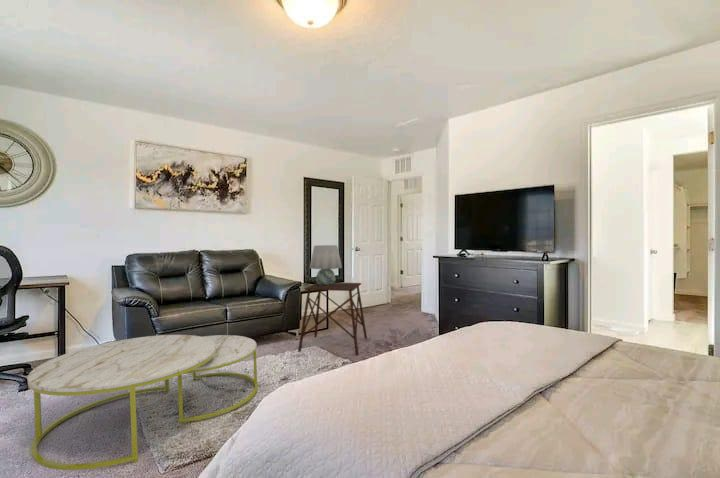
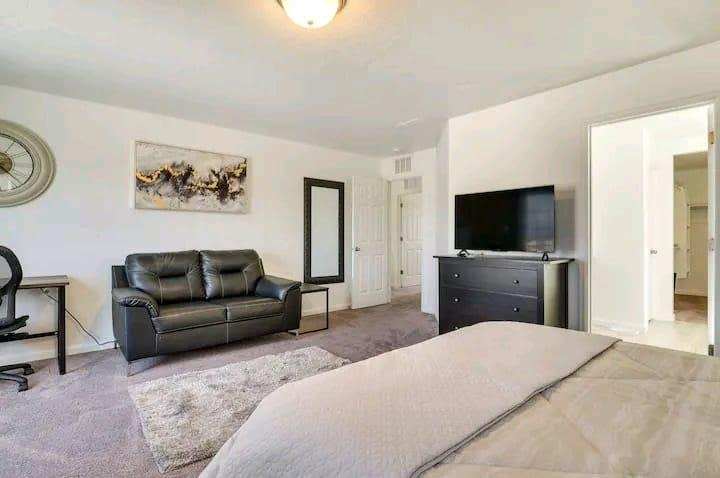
- coffee table [27,334,259,471]
- table lamp [309,244,343,286]
- side table [297,282,368,356]
